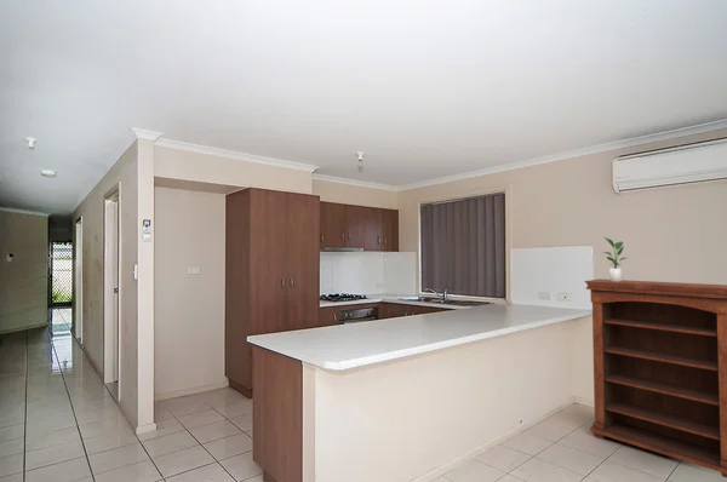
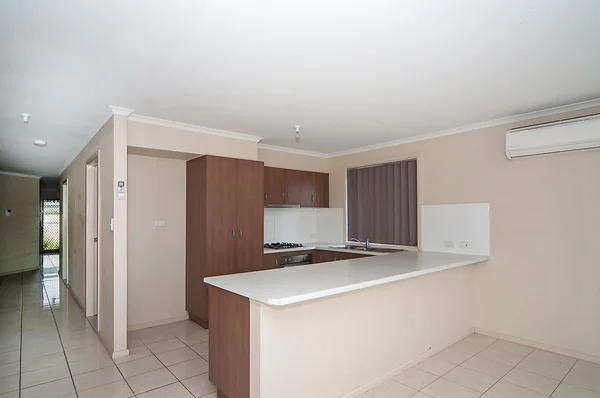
- potted plant [601,236,626,282]
- bookshelf [583,277,727,478]
